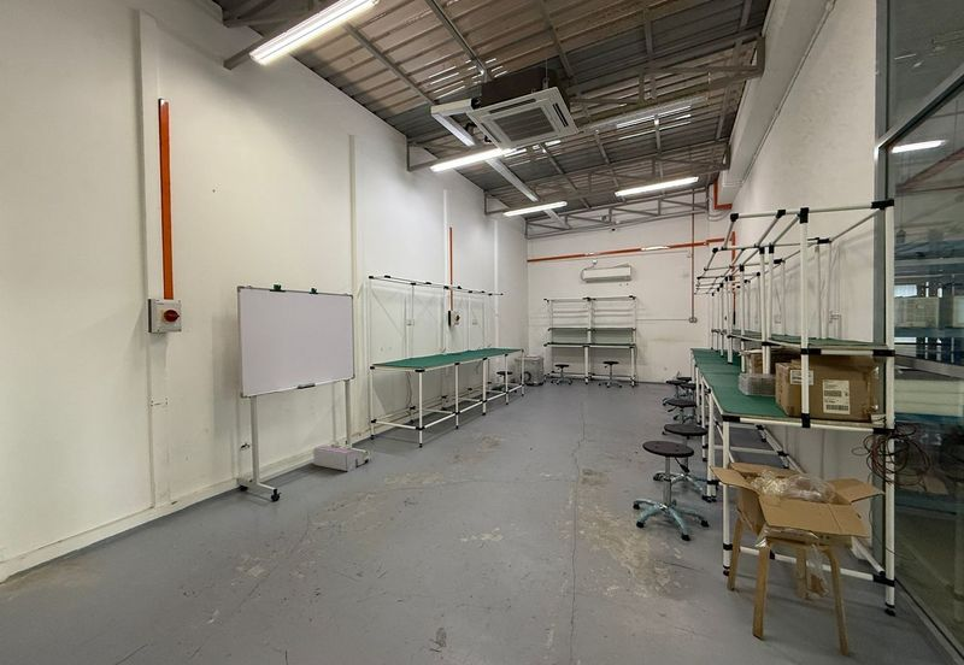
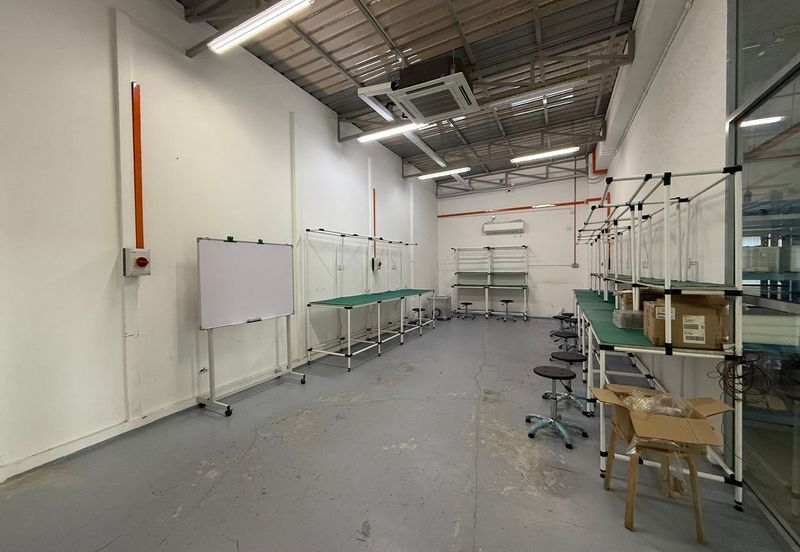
- architectural model [307,445,372,472]
